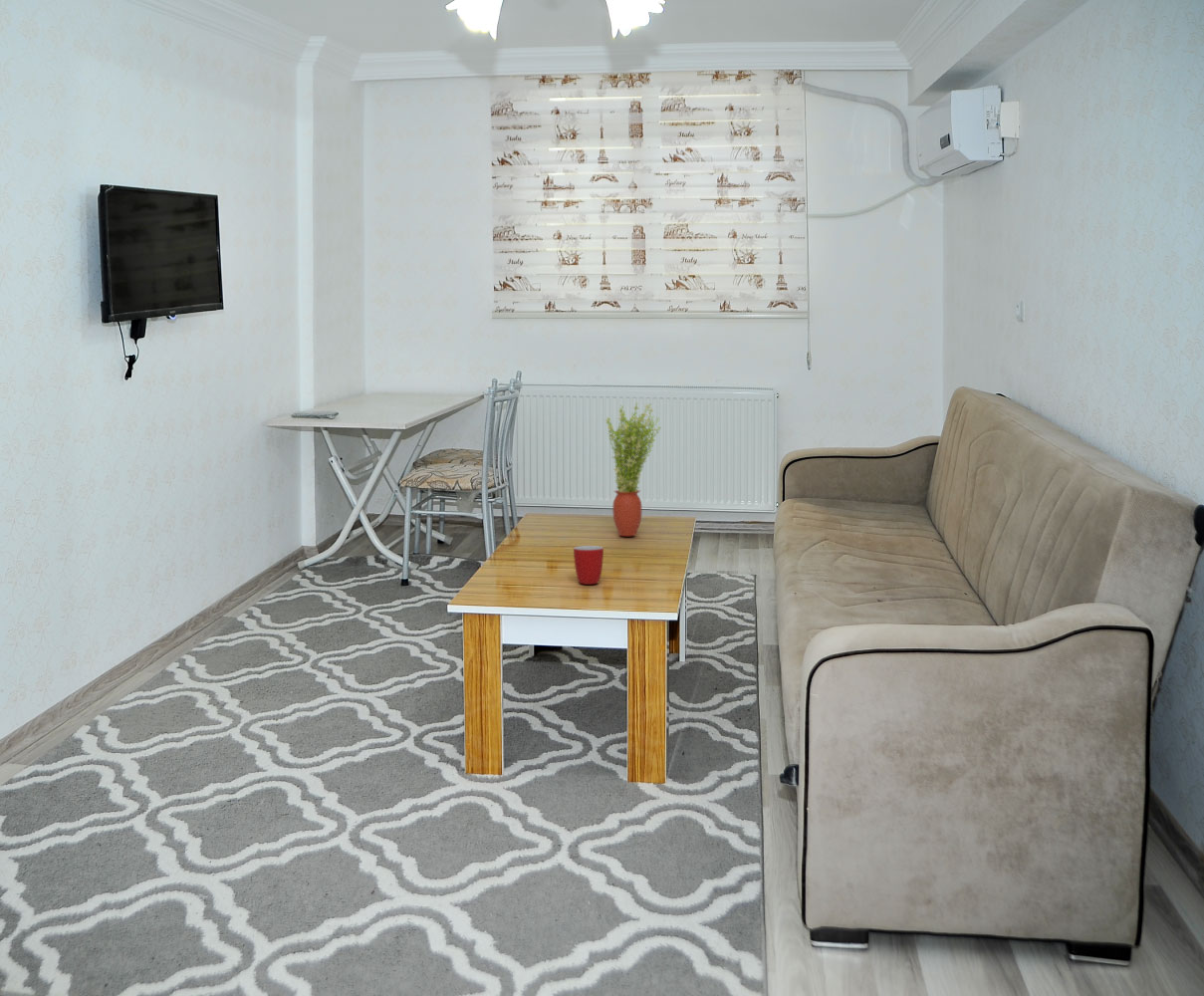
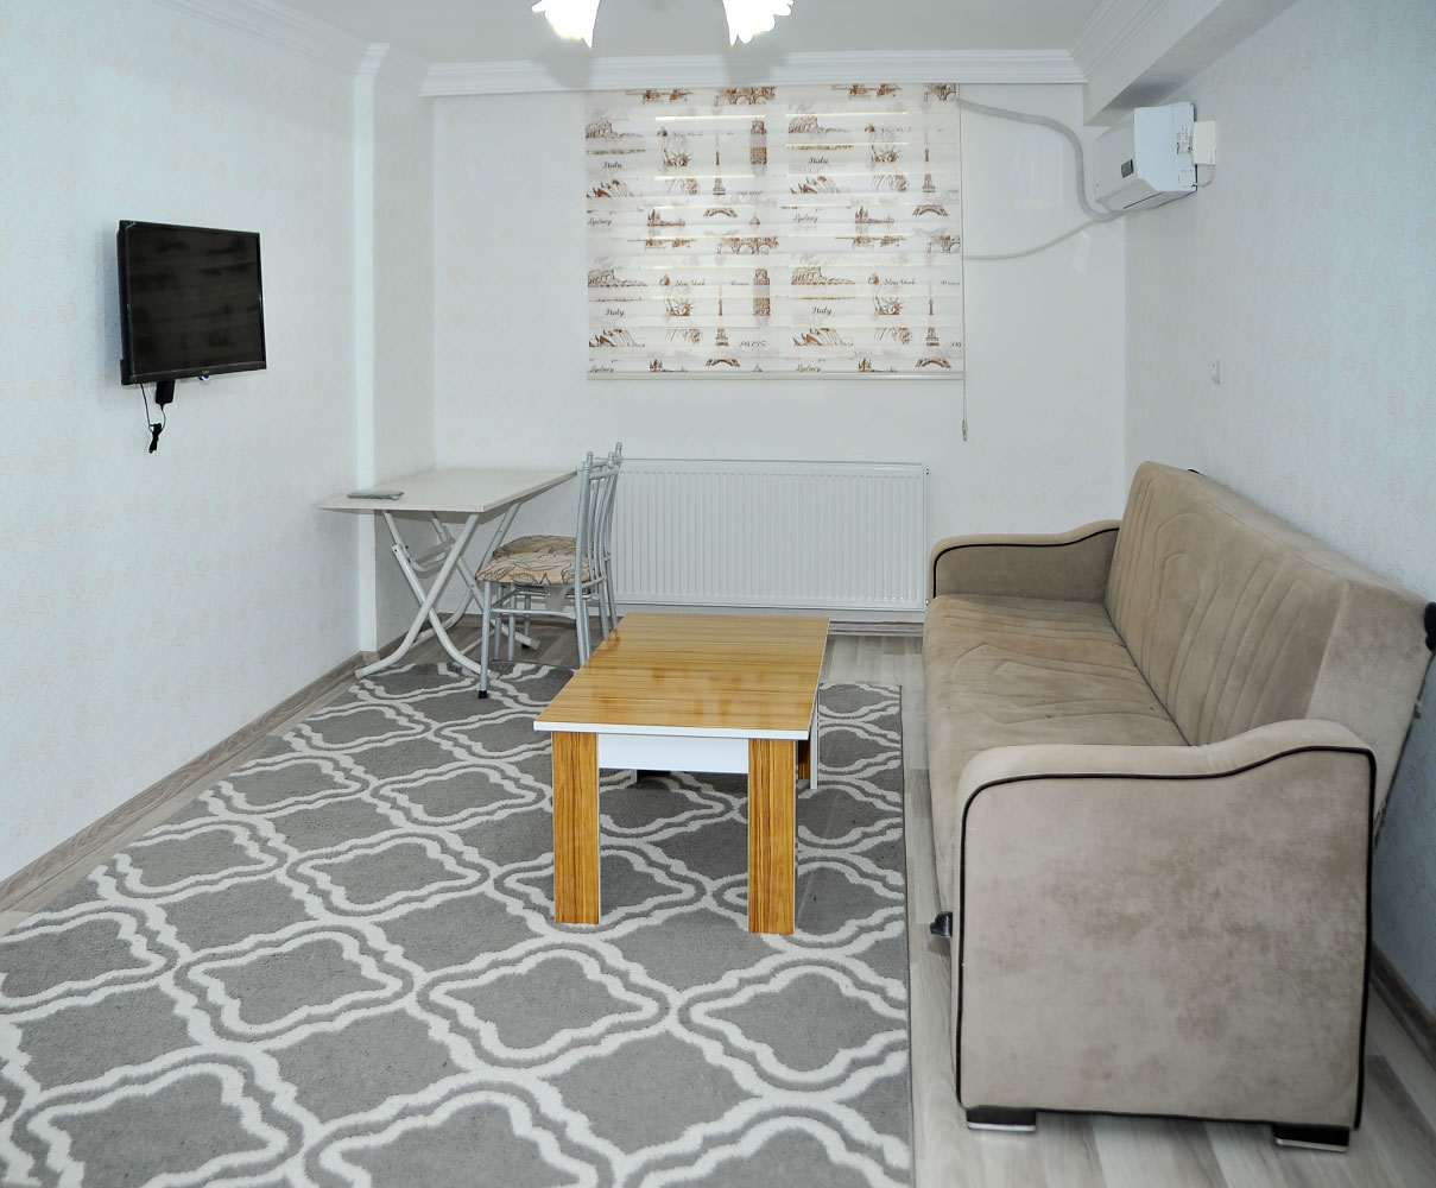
- mug [573,545,604,586]
- potted plant [604,401,662,537]
